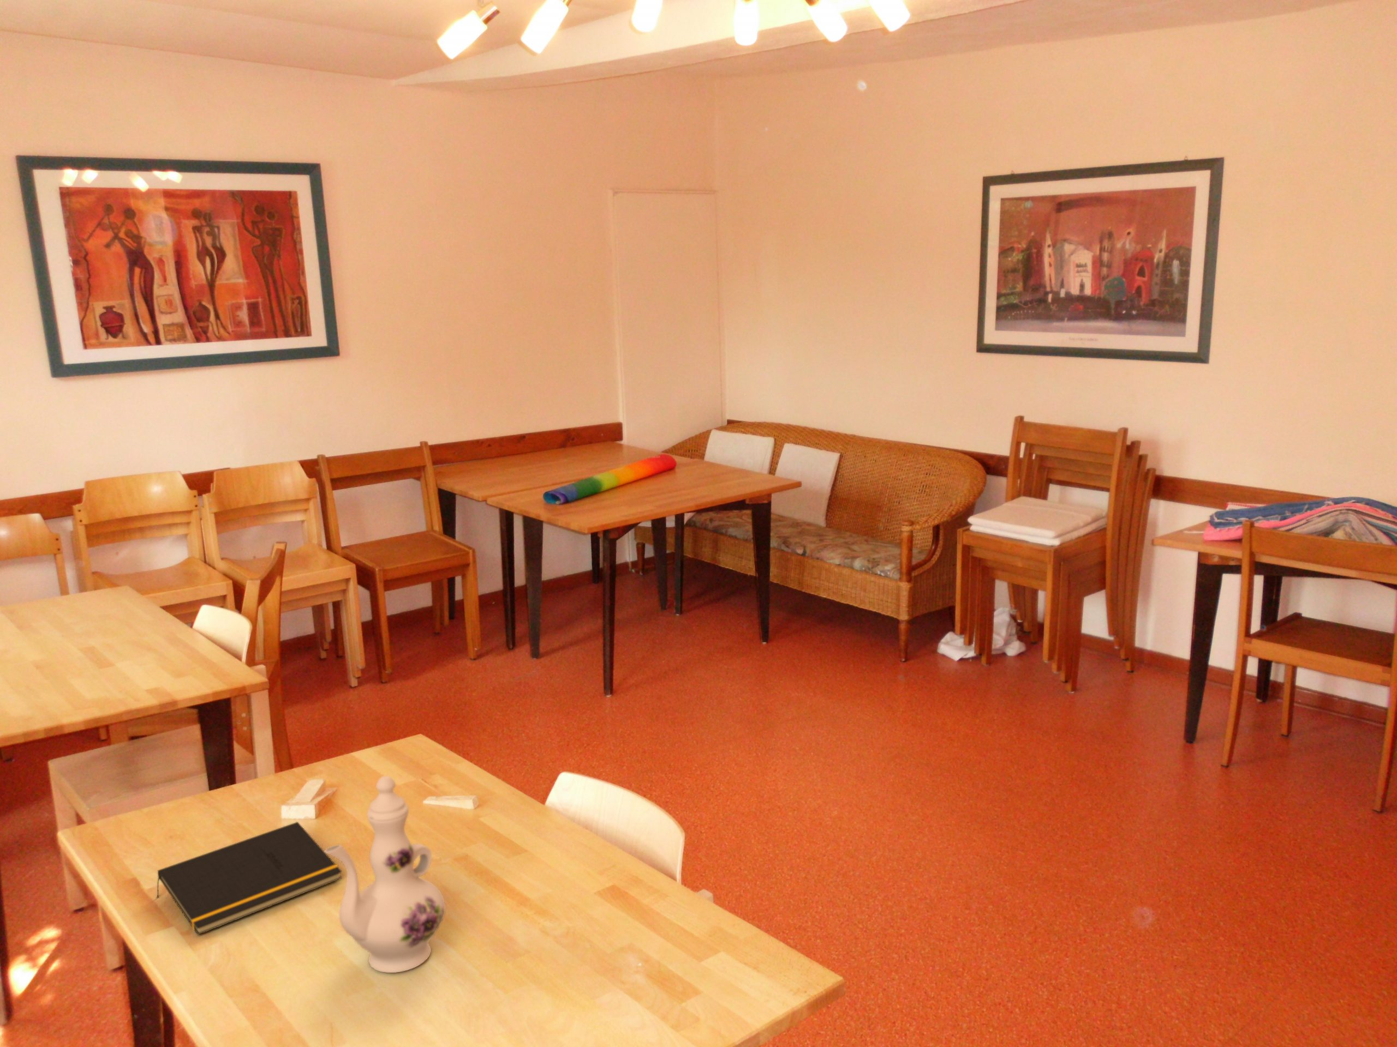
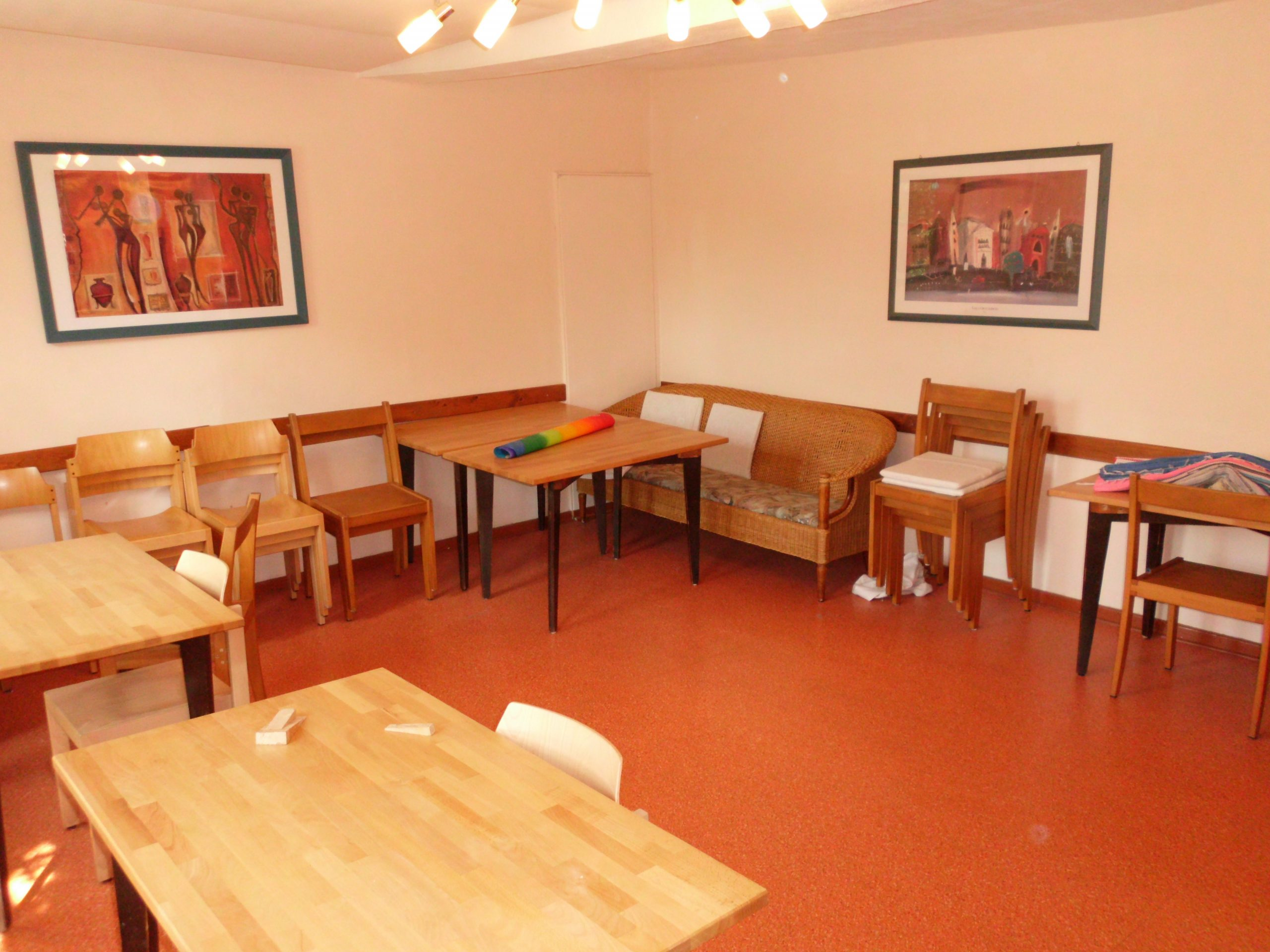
- chinaware [323,775,447,973]
- notepad [156,822,343,936]
